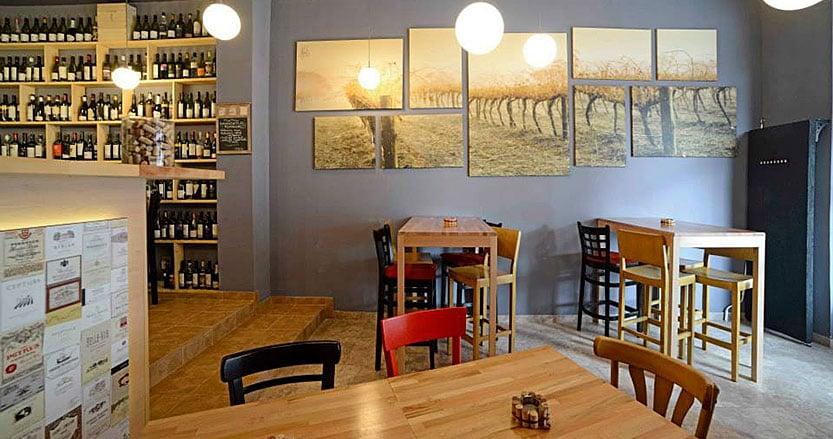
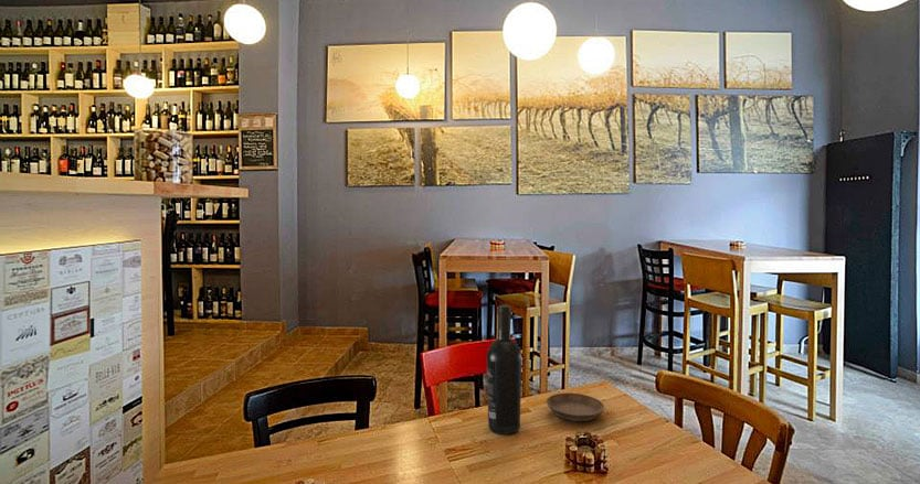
+ wine bottle [486,304,524,435]
+ saucer [546,391,605,422]
